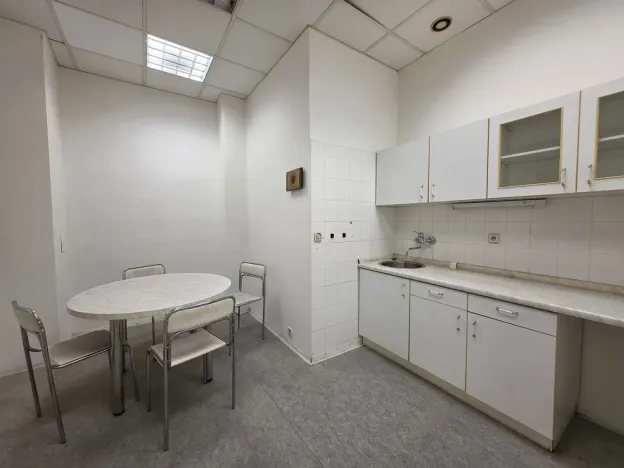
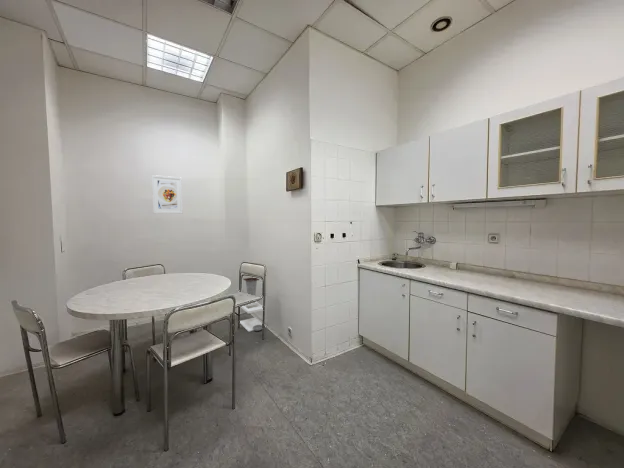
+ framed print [151,174,184,215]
+ trash can [239,276,267,333]
